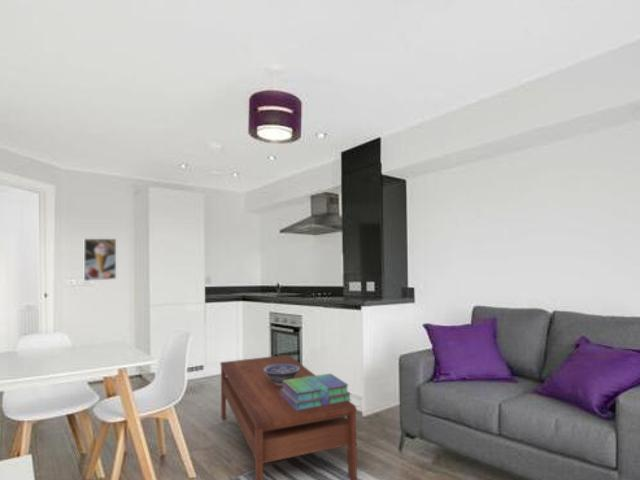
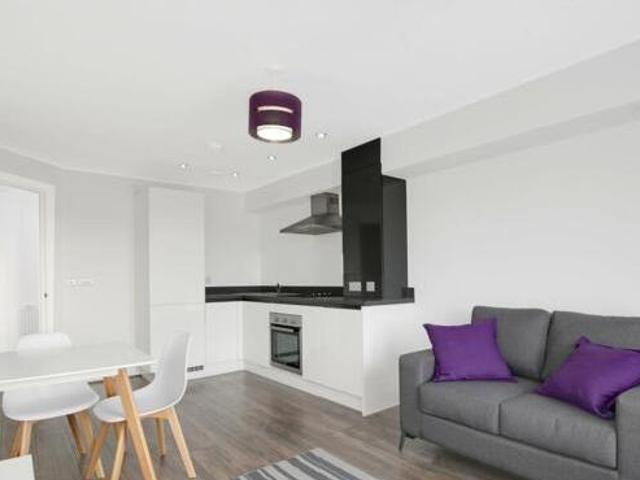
- stack of books [280,372,352,410]
- decorative bowl [264,364,300,385]
- coffee table [219,354,358,480]
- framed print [83,238,117,282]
